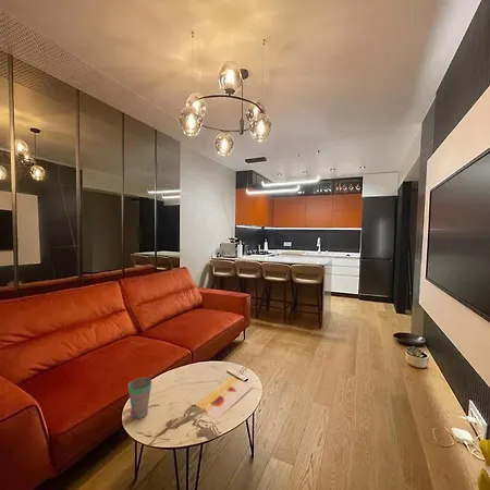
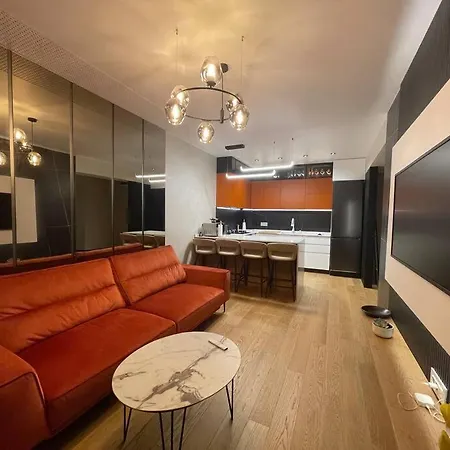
- painting [194,376,255,421]
- cup [127,377,152,419]
